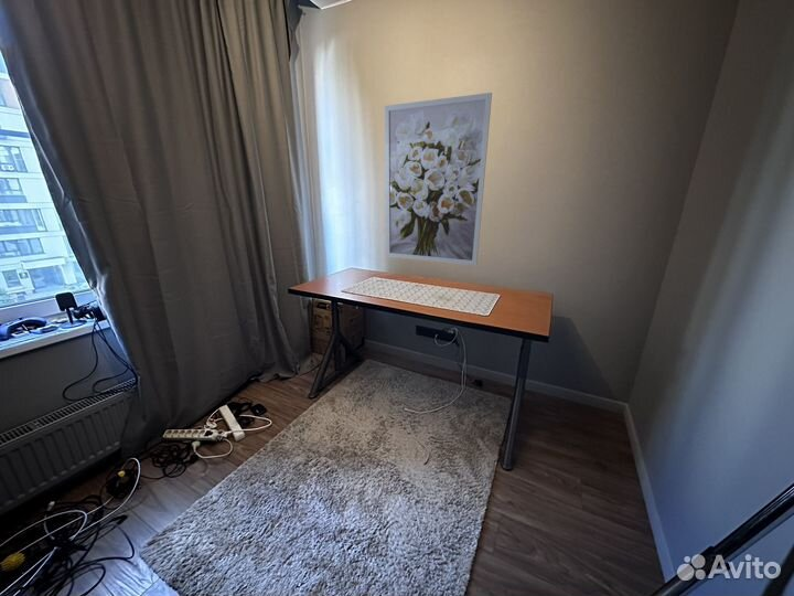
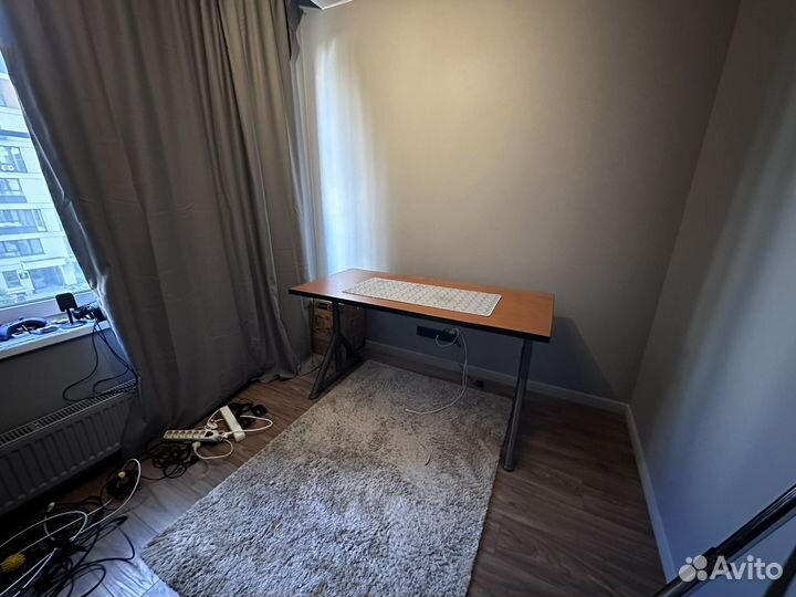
- wall art [384,92,493,266]
